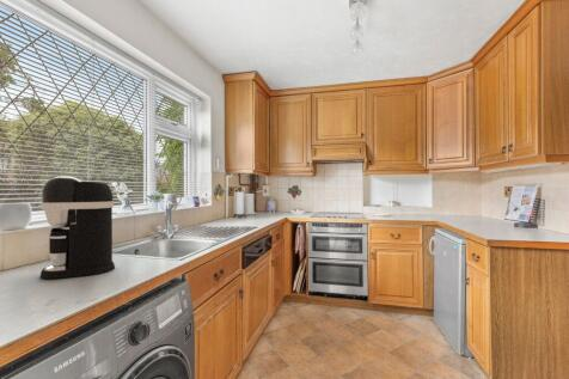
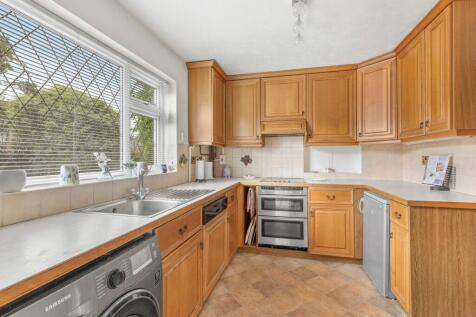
- coffee maker [39,176,116,280]
